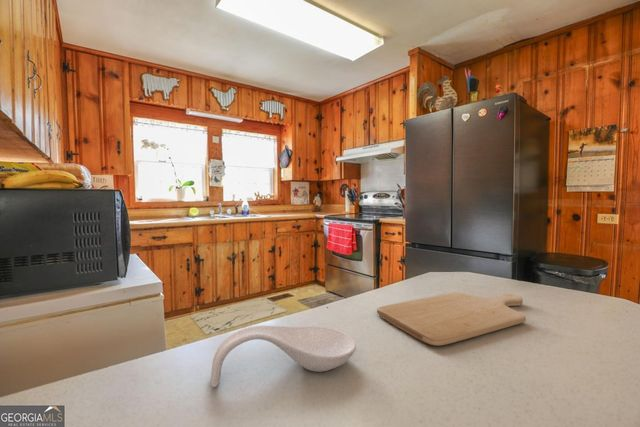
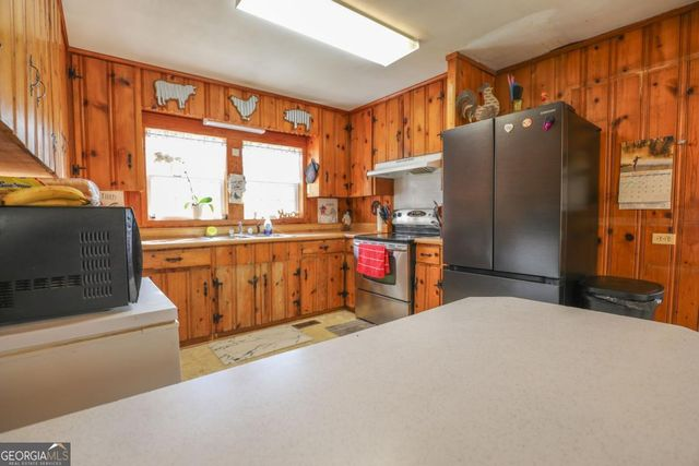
- spoon rest [210,325,357,388]
- chopping board [376,291,527,347]
